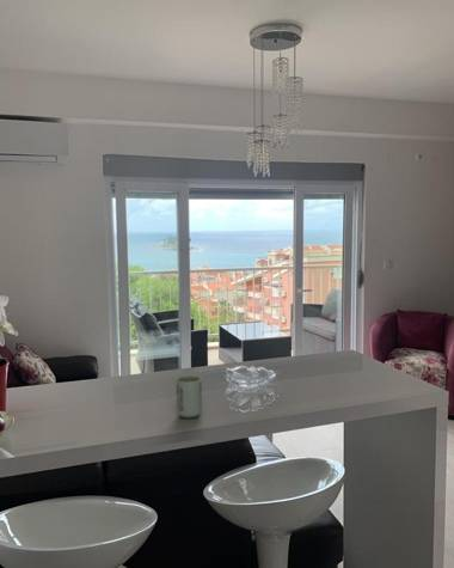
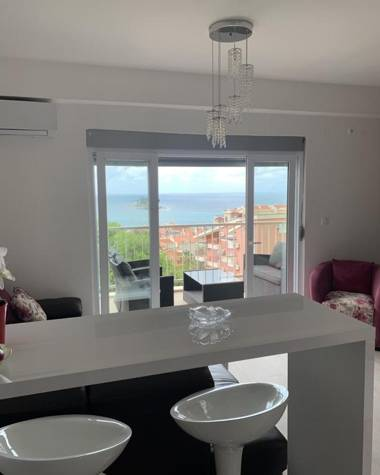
- cup [174,374,203,419]
